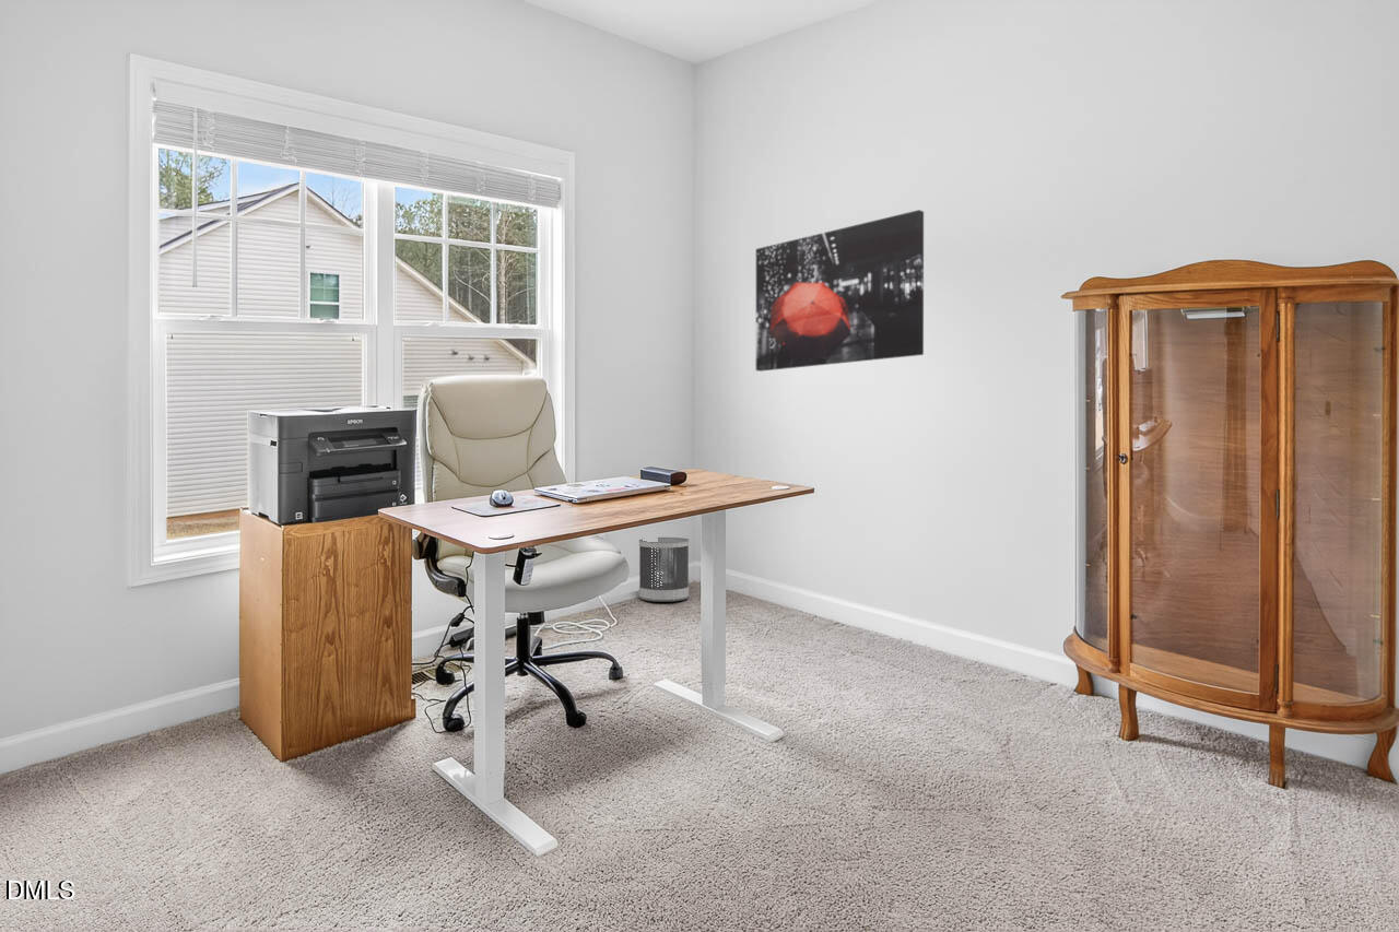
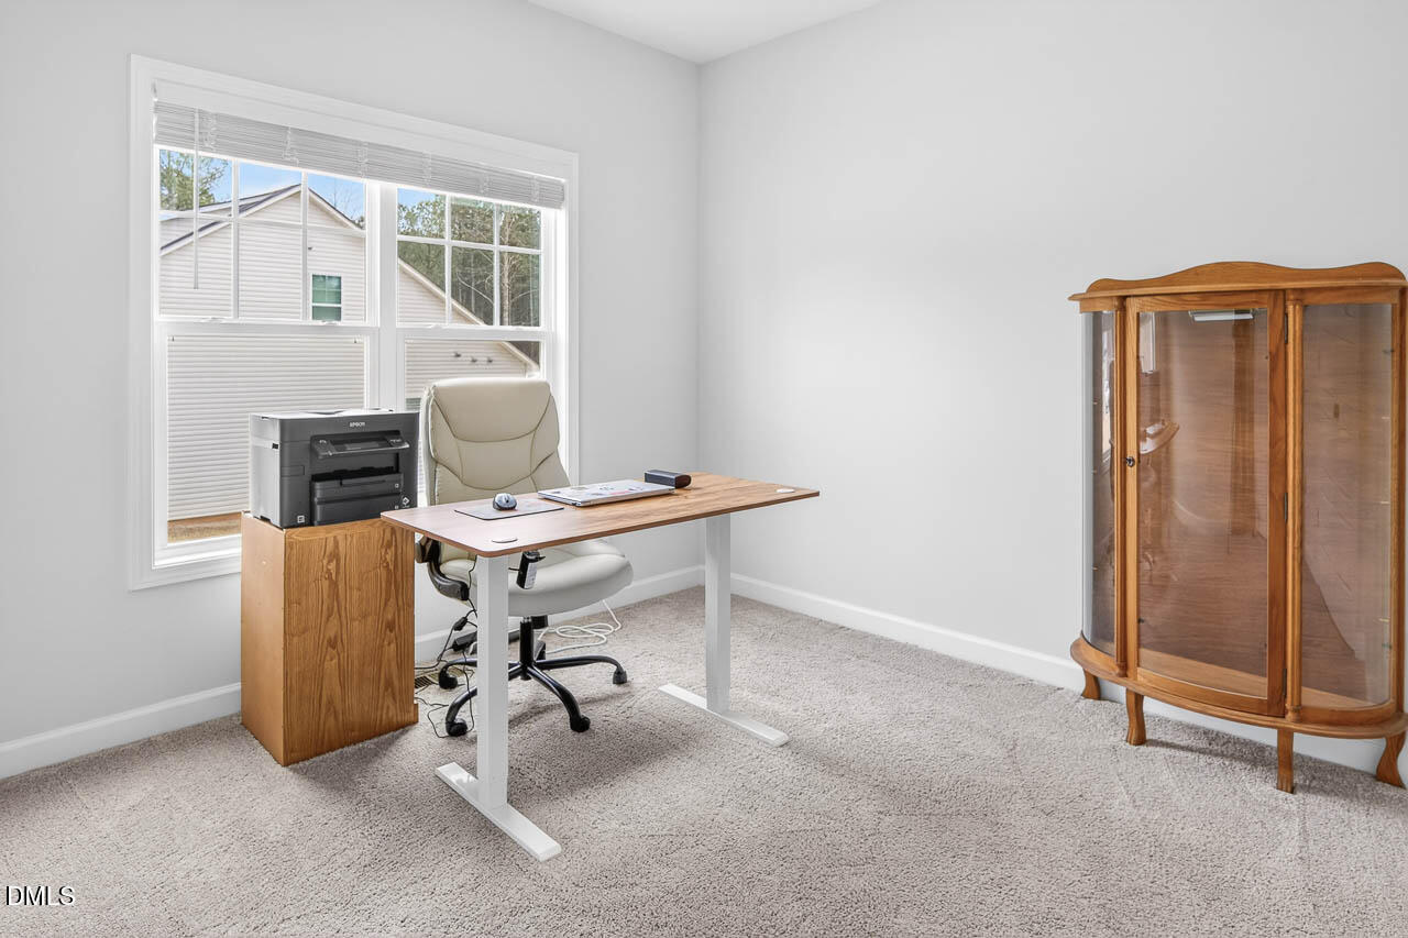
- wall art [755,209,925,373]
- wastebasket [638,536,690,603]
